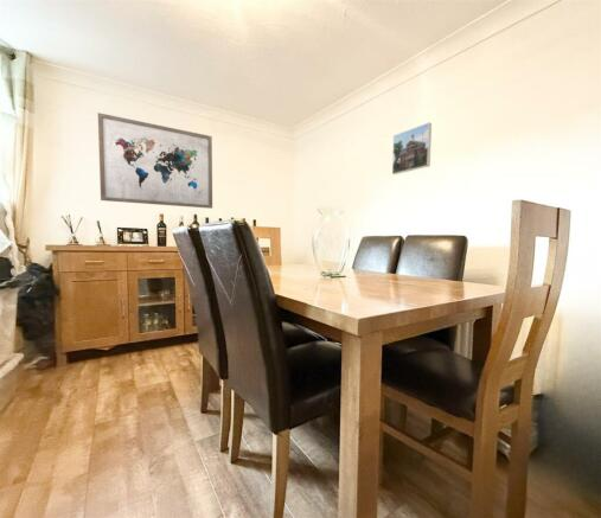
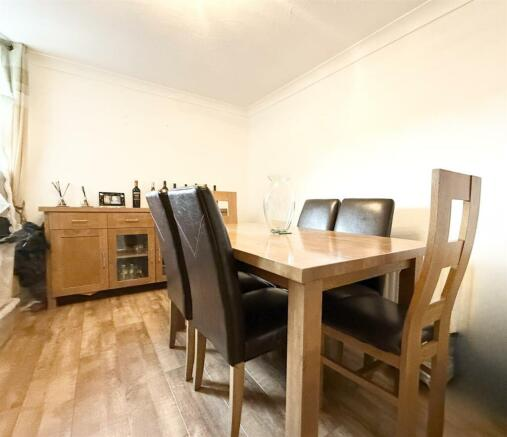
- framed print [391,121,433,175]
- wall art [97,111,213,210]
